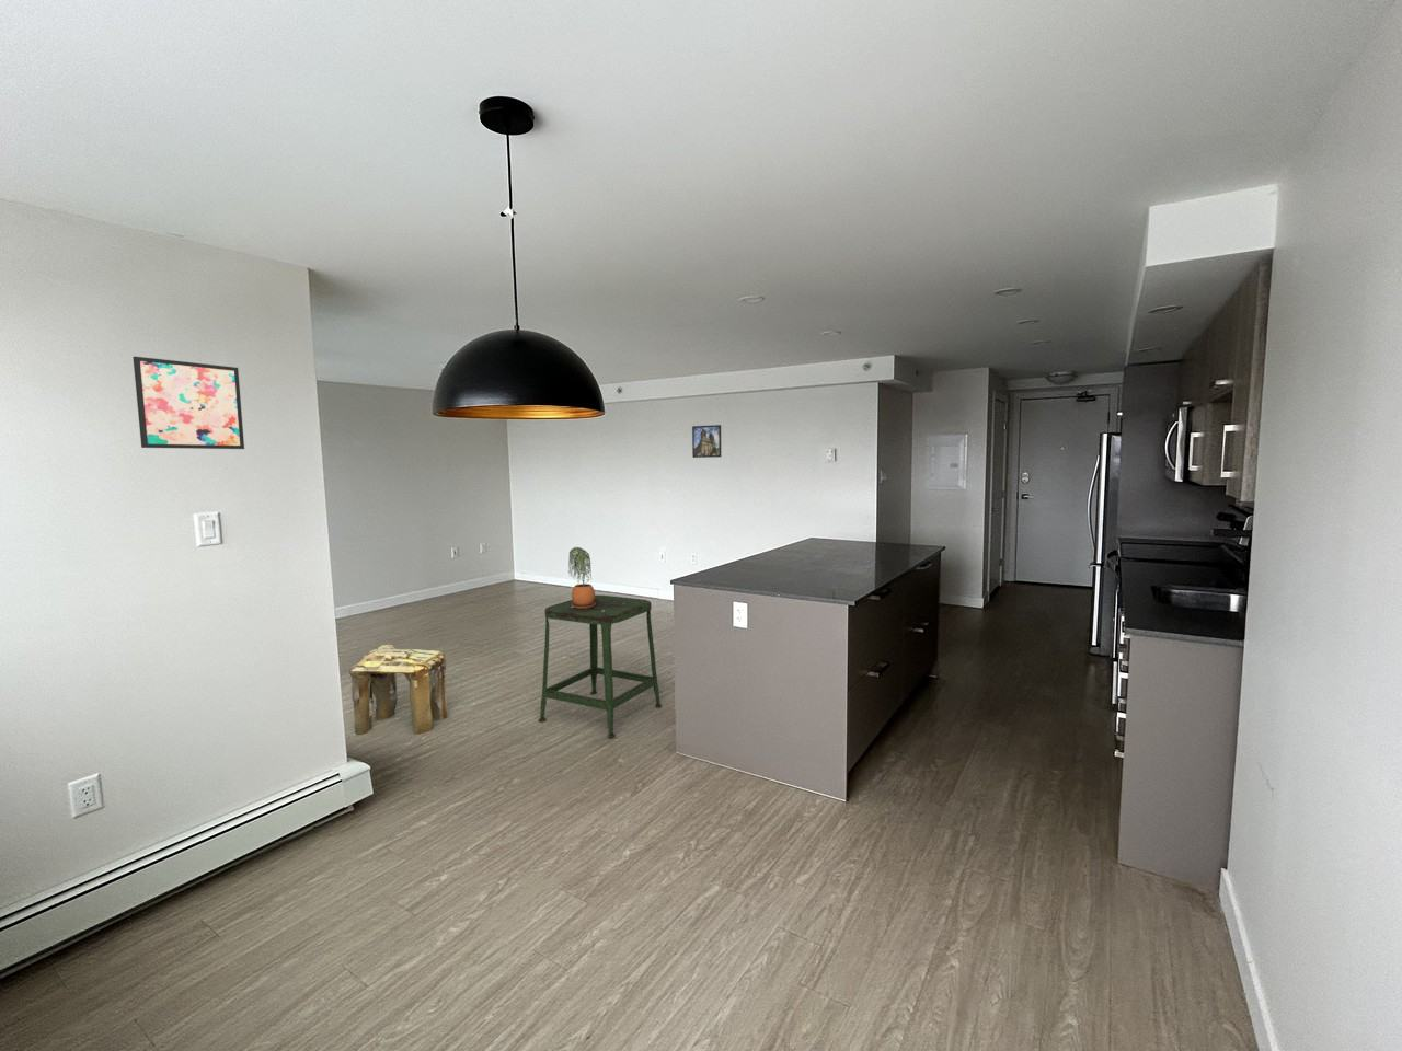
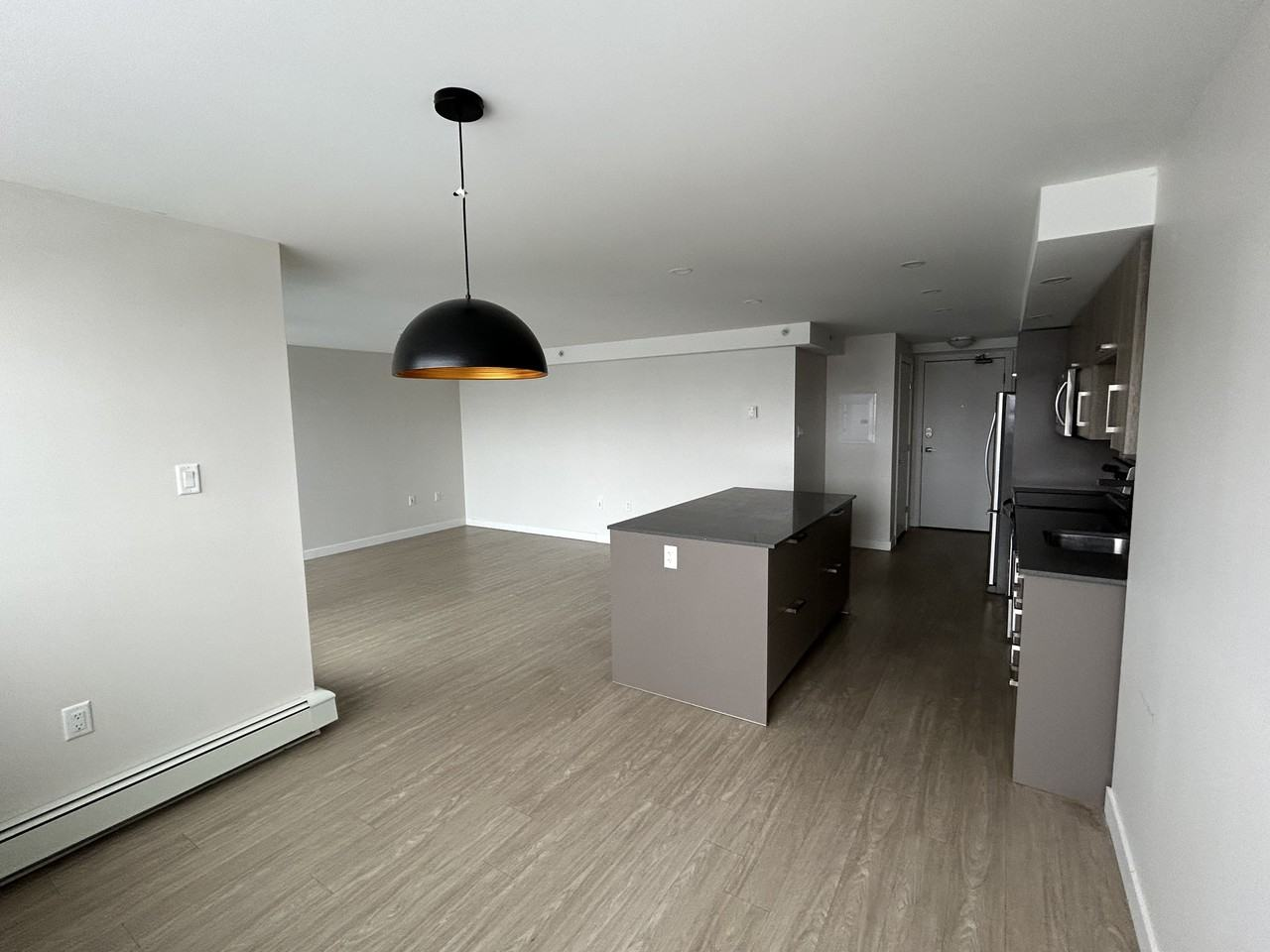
- wall art [131,355,245,450]
- stool [348,644,450,735]
- potted plant [567,546,596,609]
- stool [538,594,662,739]
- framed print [691,424,723,459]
